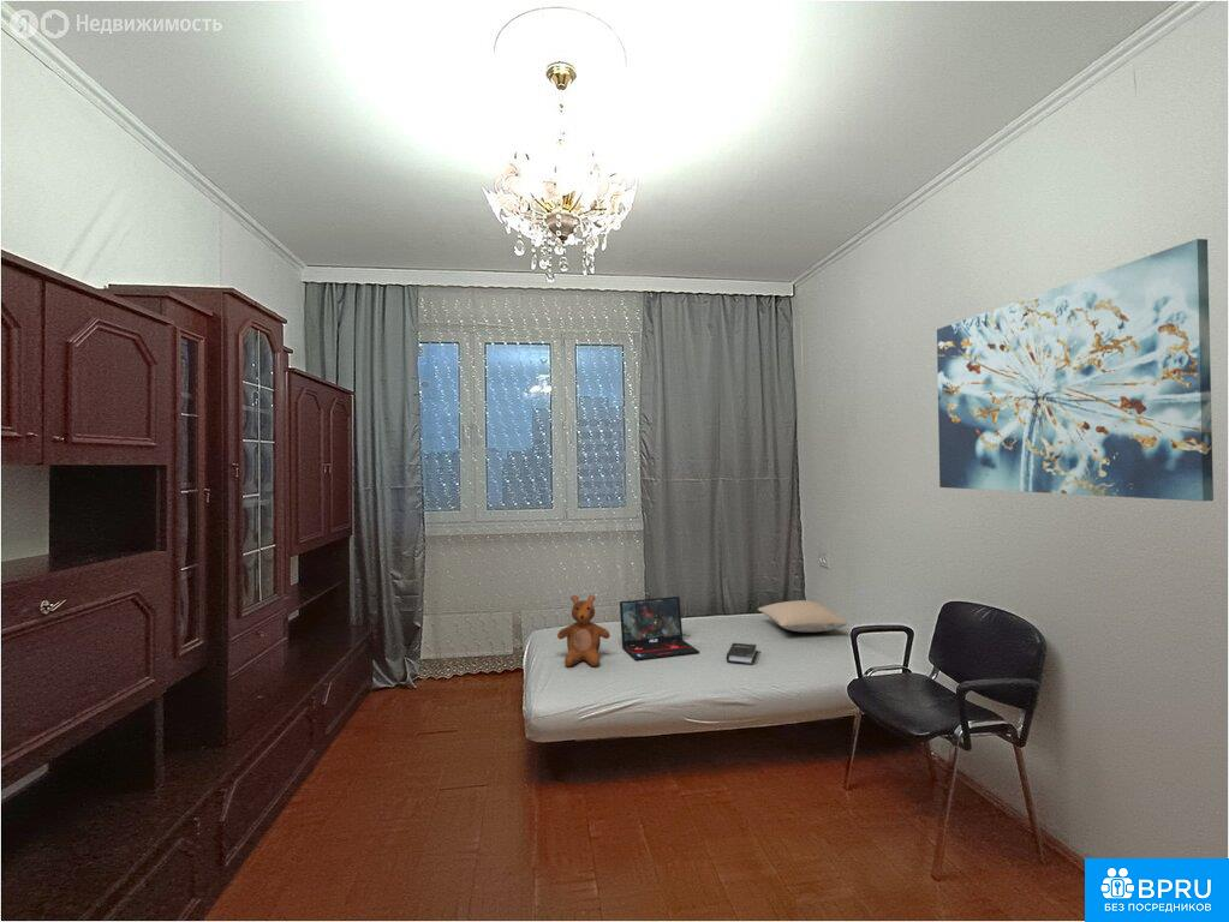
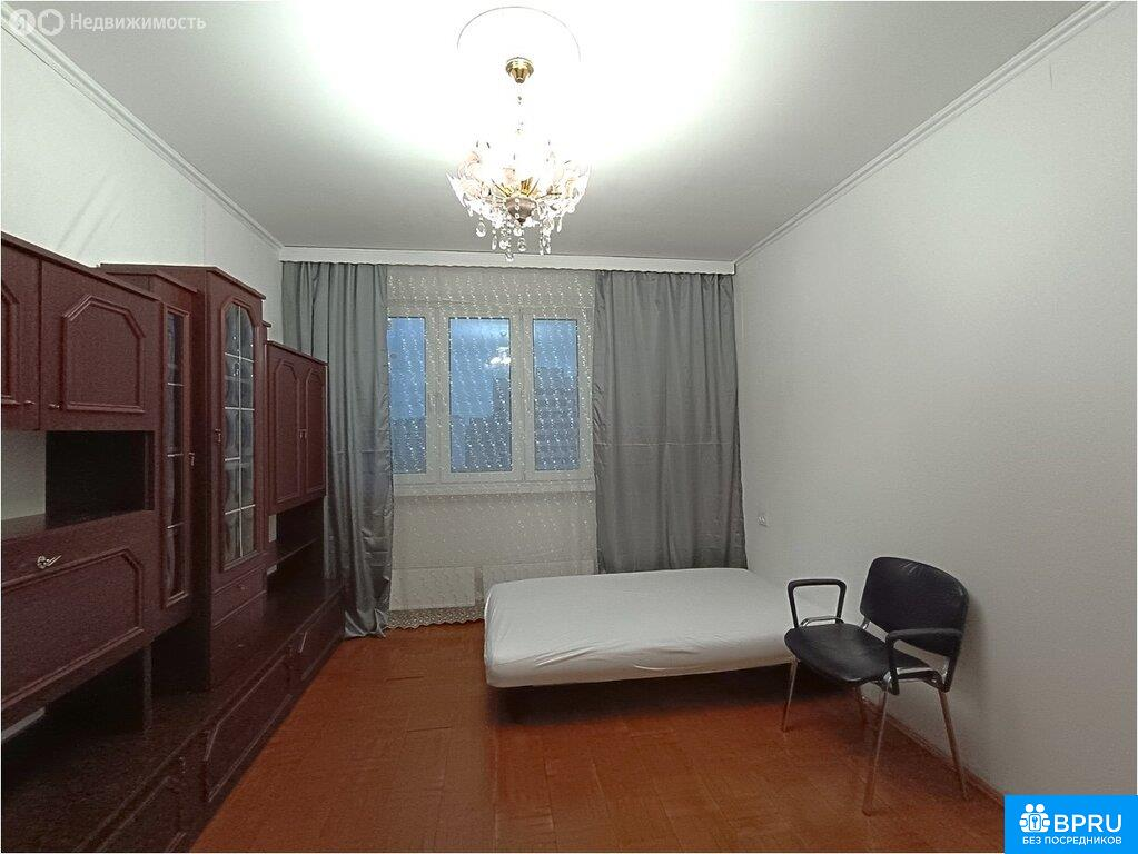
- wall art [936,238,1215,502]
- hardback book [726,642,758,666]
- pillow [757,599,848,634]
- laptop [619,595,700,661]
- teddy bear [556,594,611,667]
